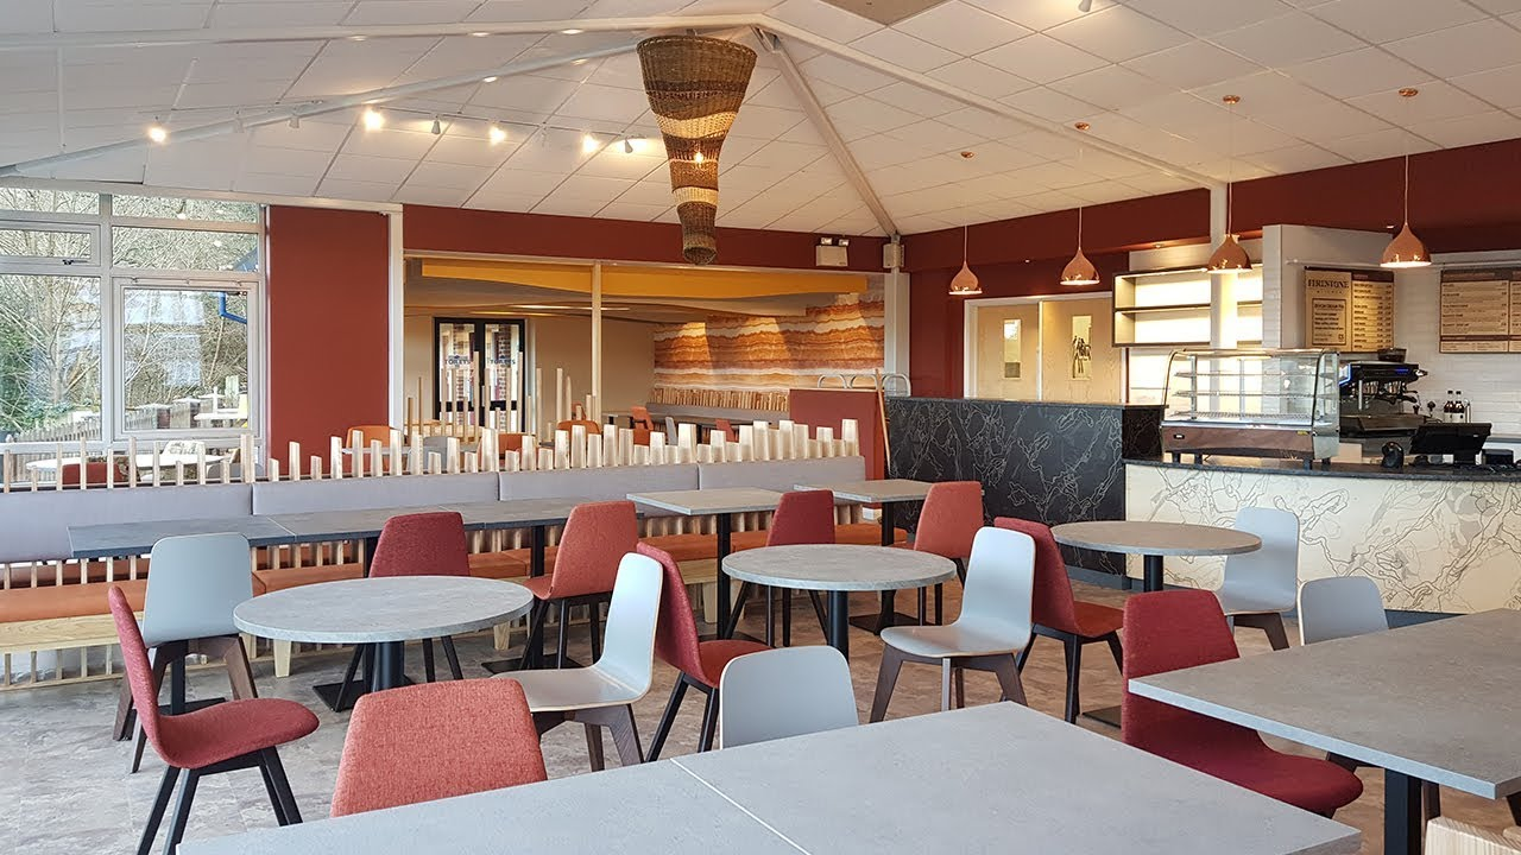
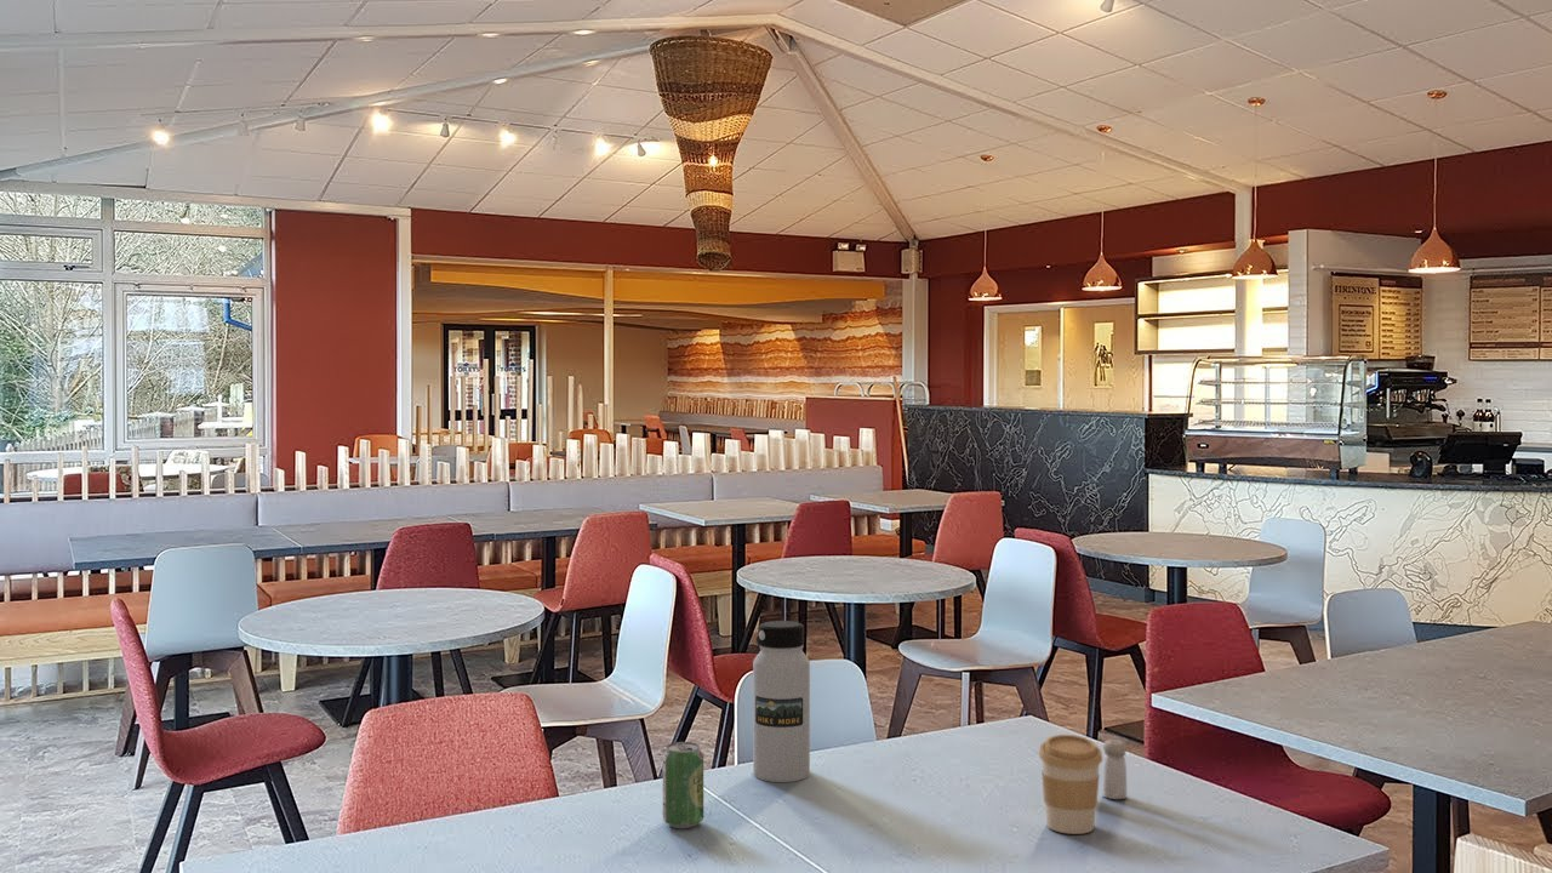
+ salt and pepper shaker [1101,738,1128,800]
+ coffee cup [1038,734,1103,835]
+ beverage can [662,741,704,829]
+ water bottle [752,620,811,783]
